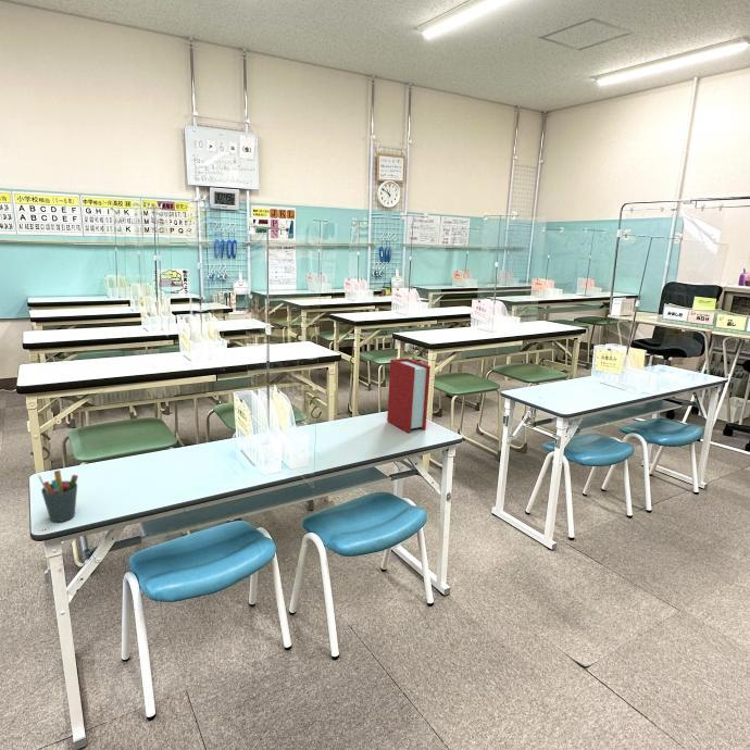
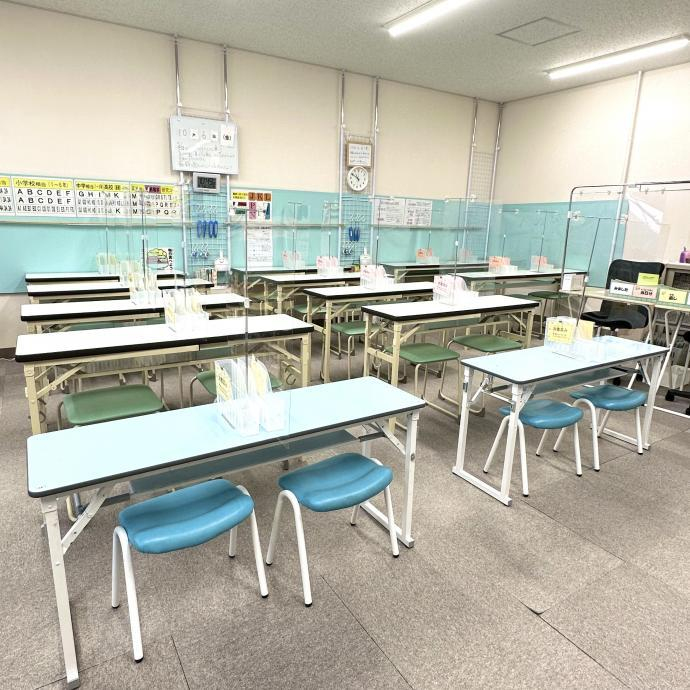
- book [386,358,432,434]
- pen holder [37,470,79,523]
